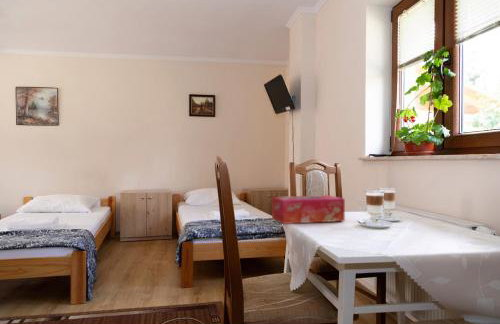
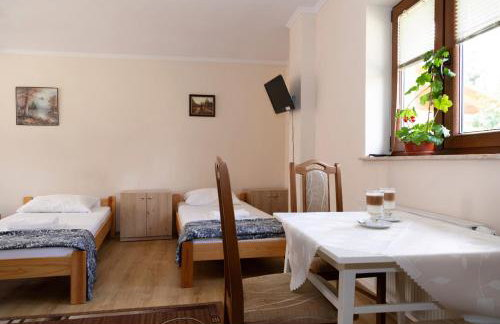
- tissue box [271,194,346,225]
